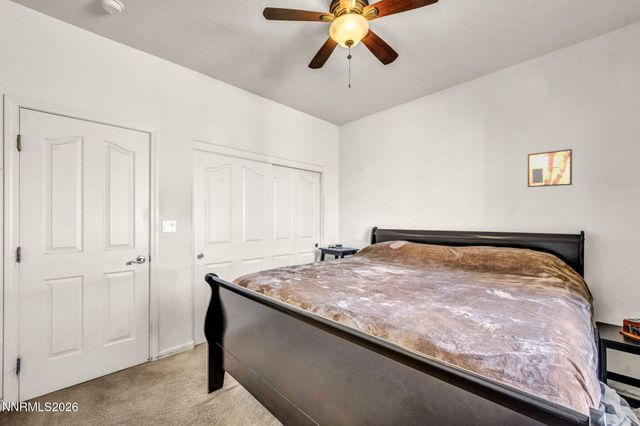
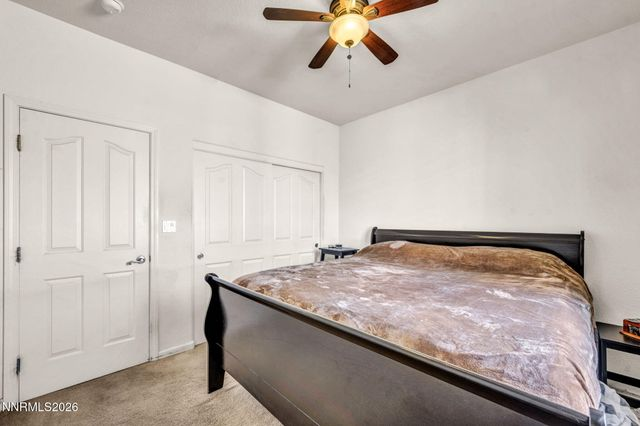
- wall art [527,148,573,188]
